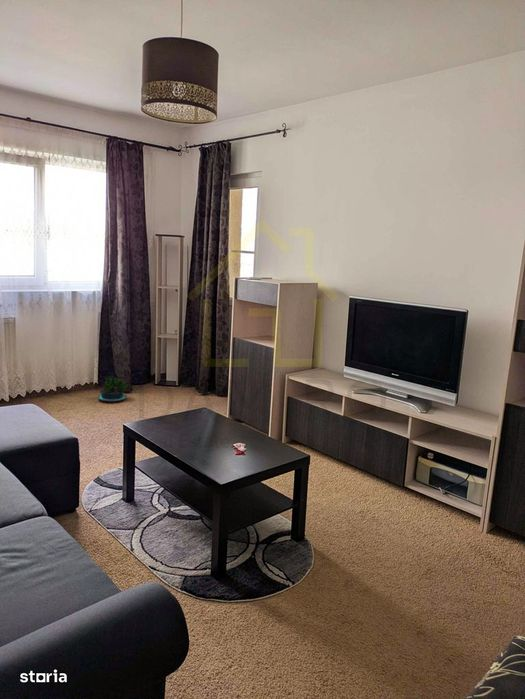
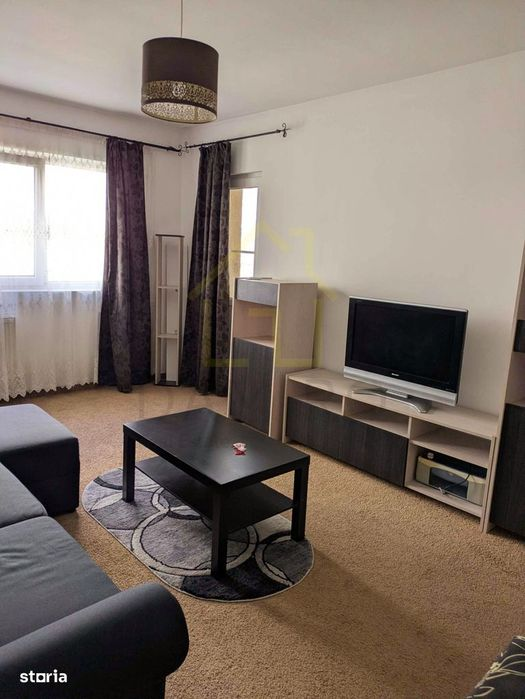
- potted plant [97,375,132,402]
